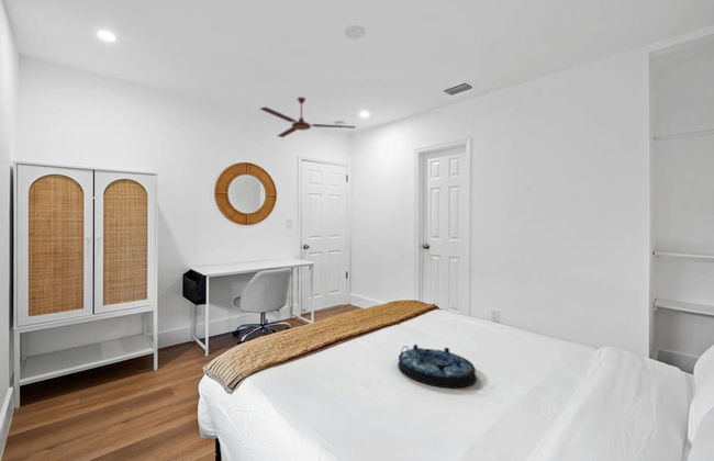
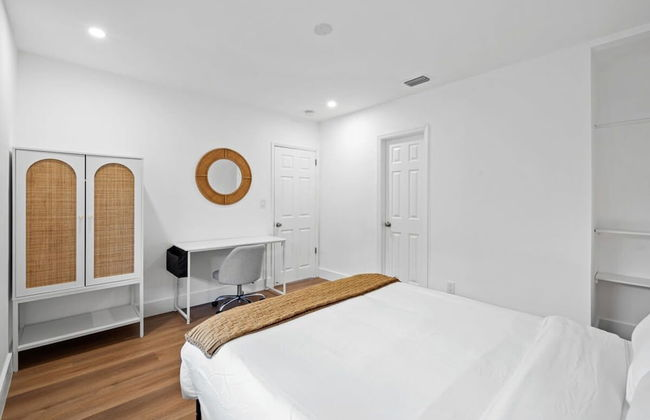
- serving tray [397,344,478,389]
- ceiling fan [259,97,357,138]
